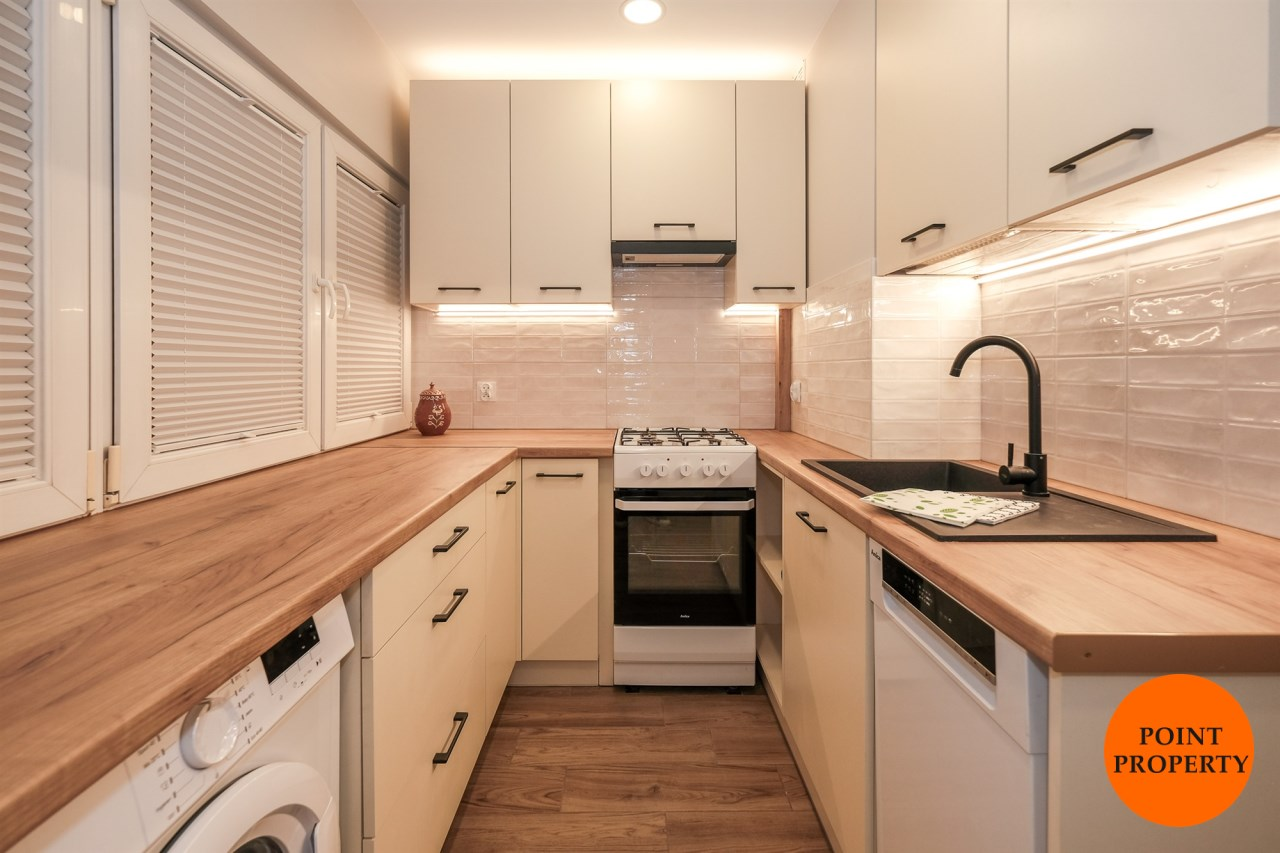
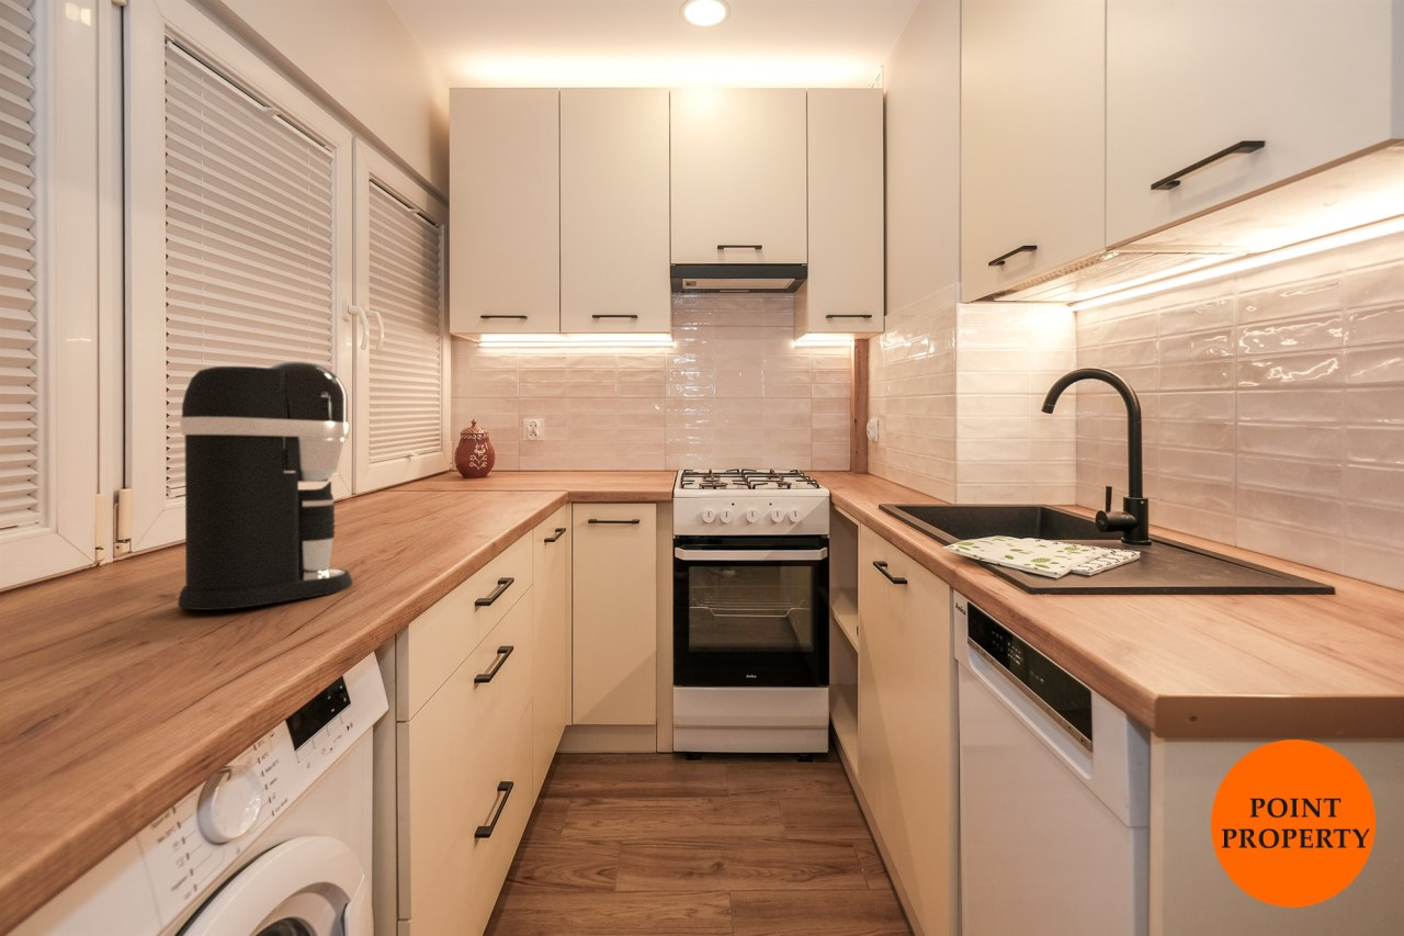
+ coffee maker [177,360,353,611]
